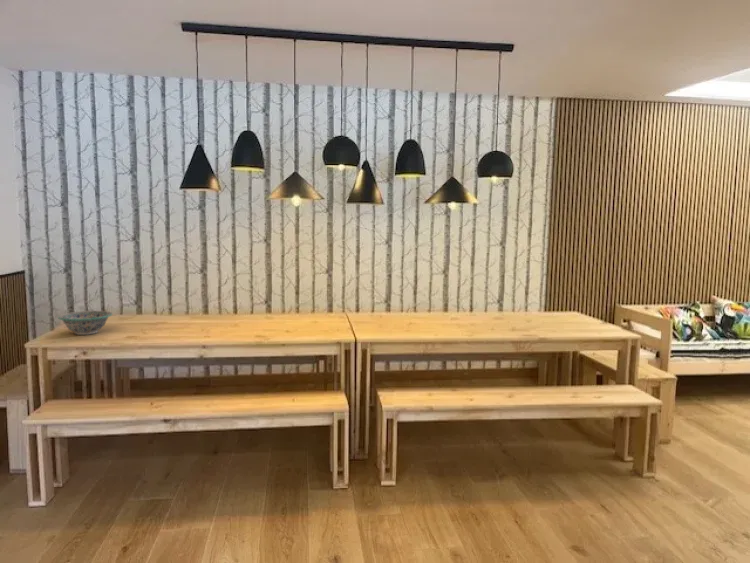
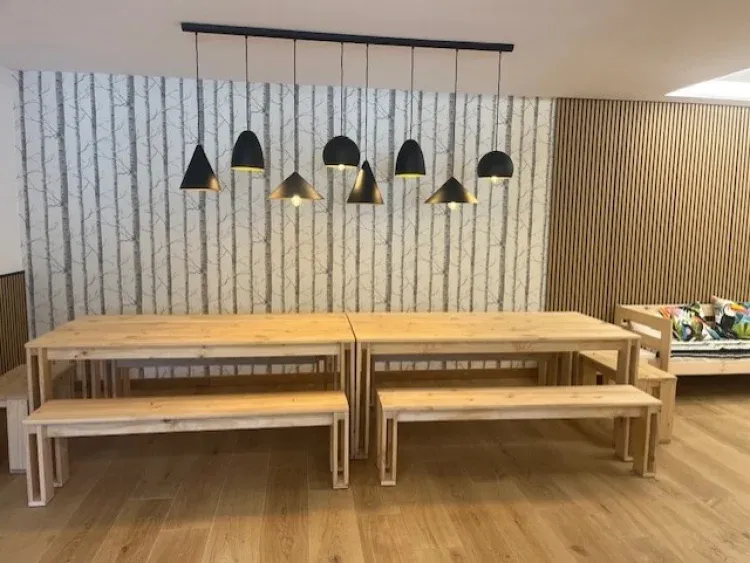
- decorative bowl [57,310,113,336]
